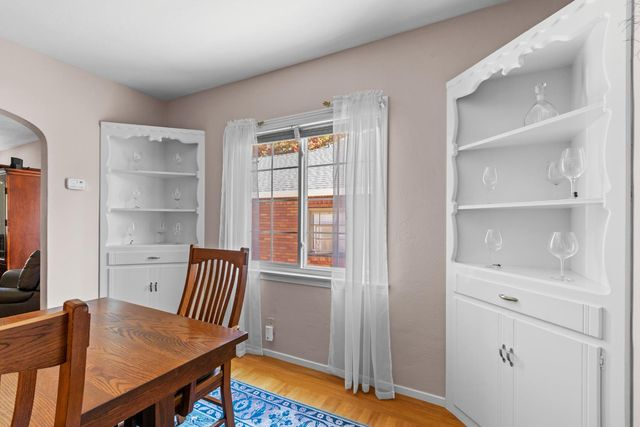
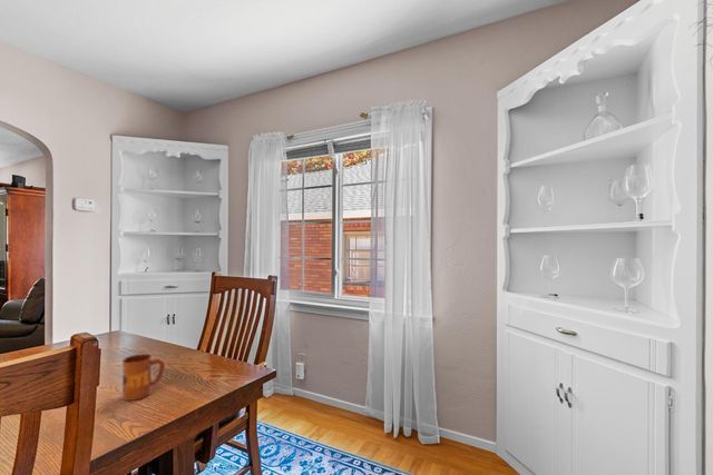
+ mug [121,353,166,402]
